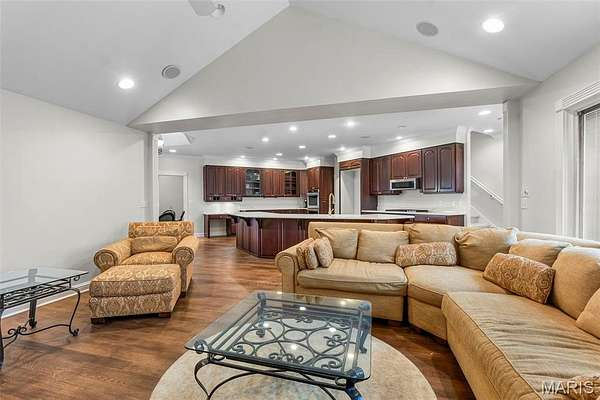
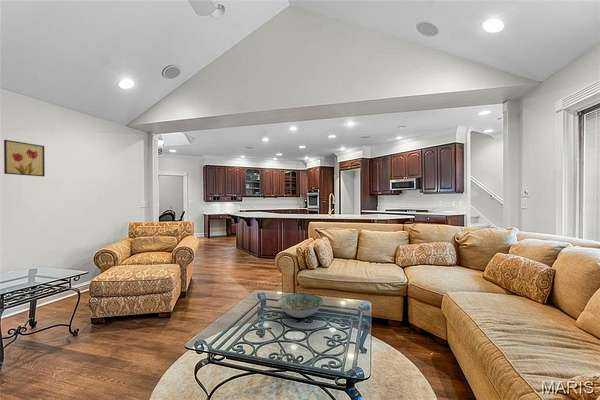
+ decorative bowl [277,293,324,319]
+ wall art [3,139,46,177]
